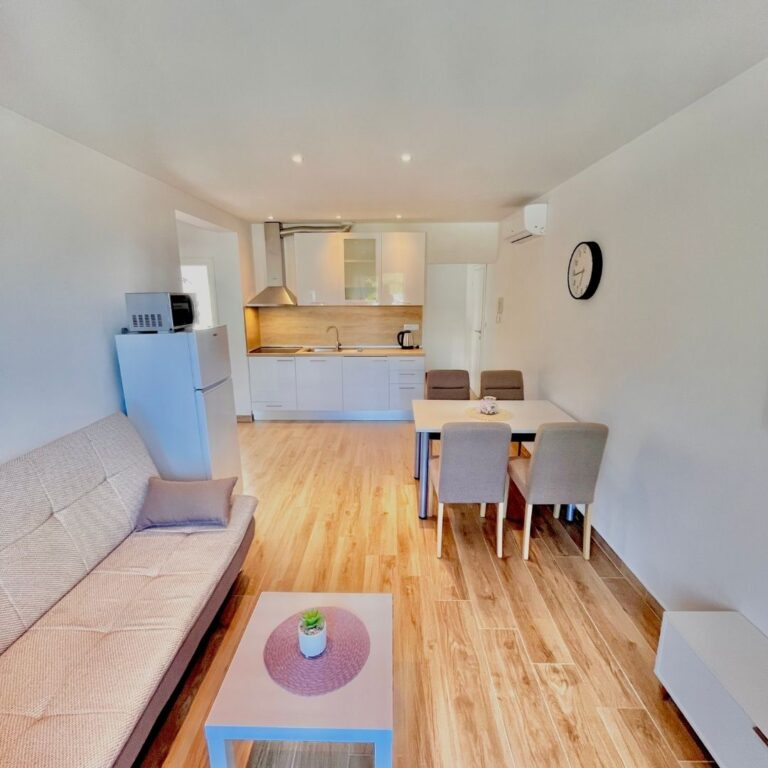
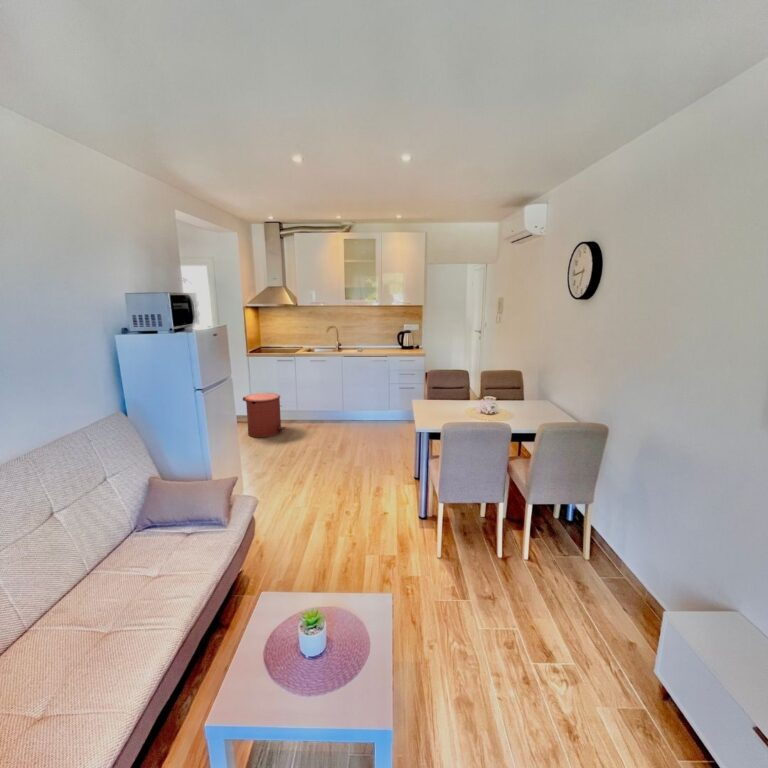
+ trash can [242,392,287,438]
